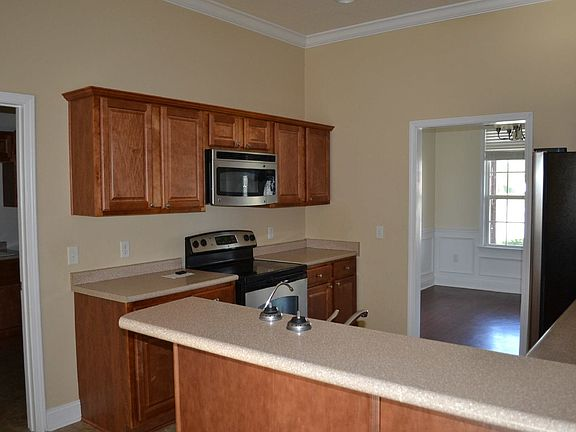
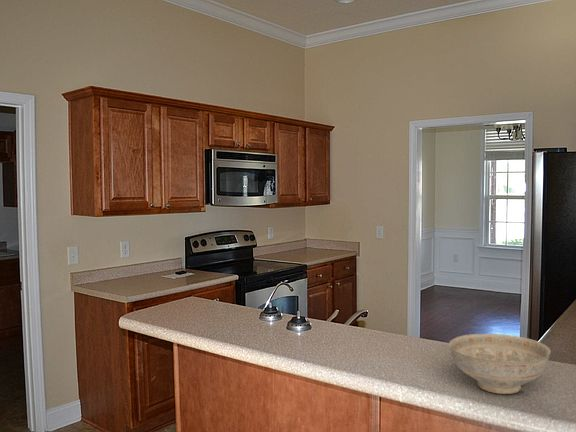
+ decorative bowl [448,333,552,395]
